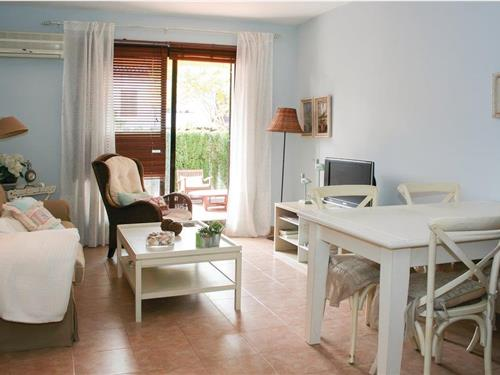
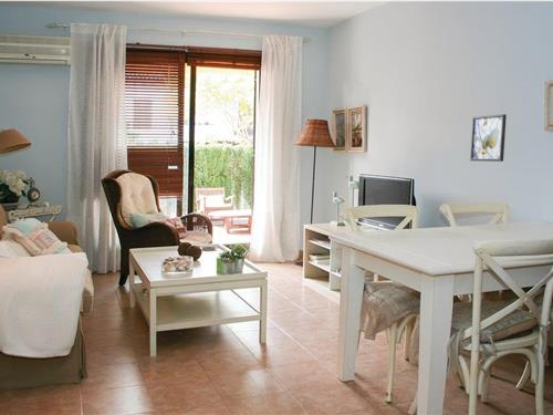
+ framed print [469,113,508,163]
